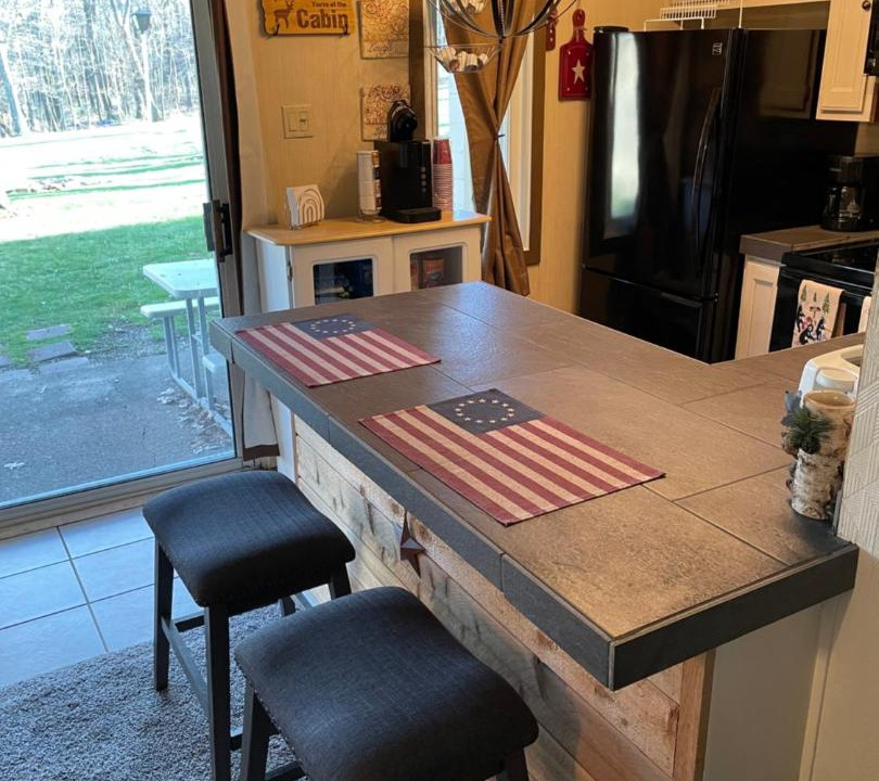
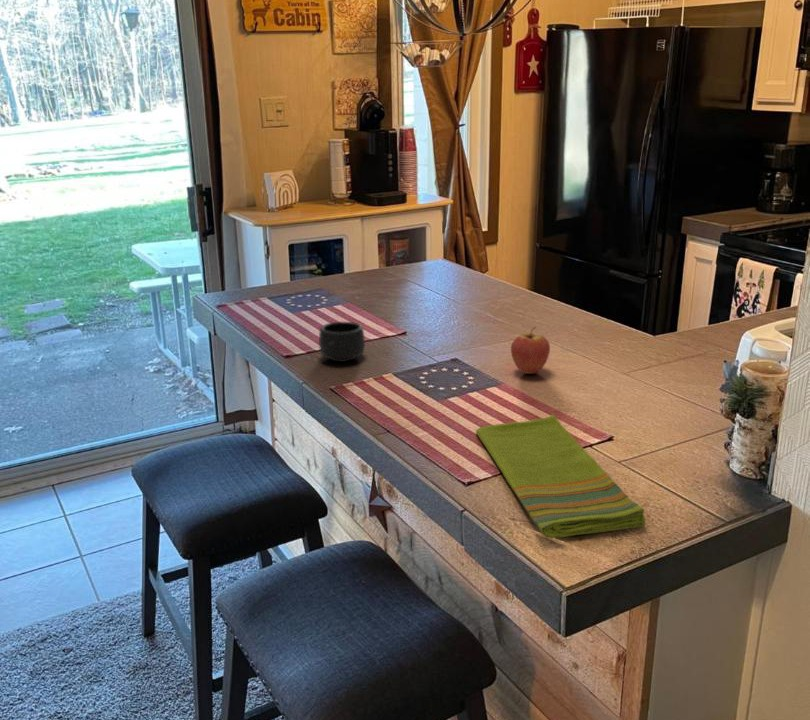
+ dish towel [475,413,646,539]
+ mug [318,321,366,363]
+ fruit [510,326,551,375]
